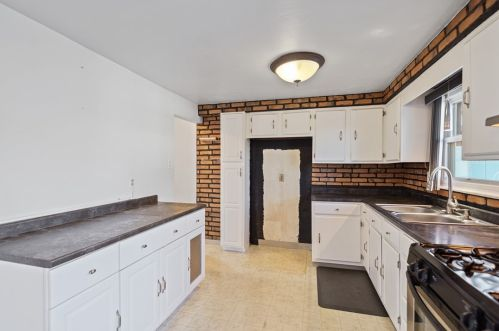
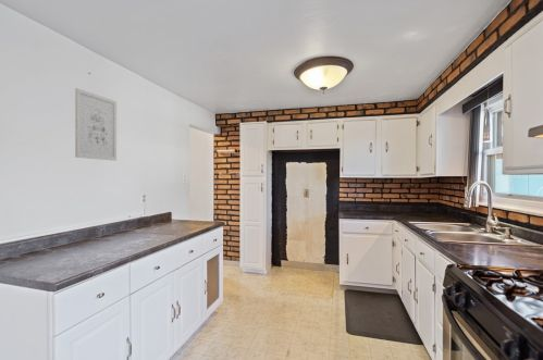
+ wall art [74,87,118,162]
